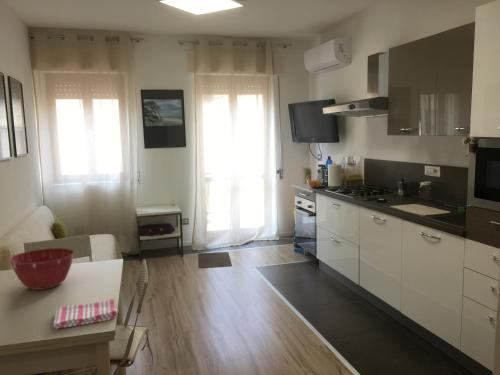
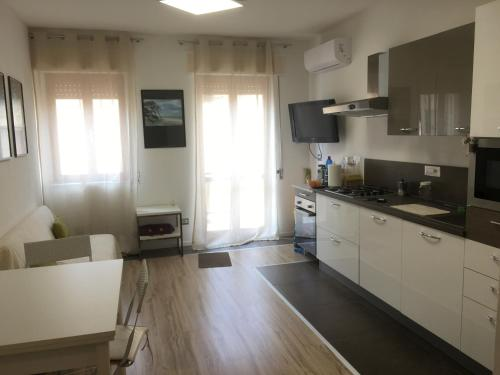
- dish towel [53,298,119,330]
- mixing bowl [8,247,76,291]
